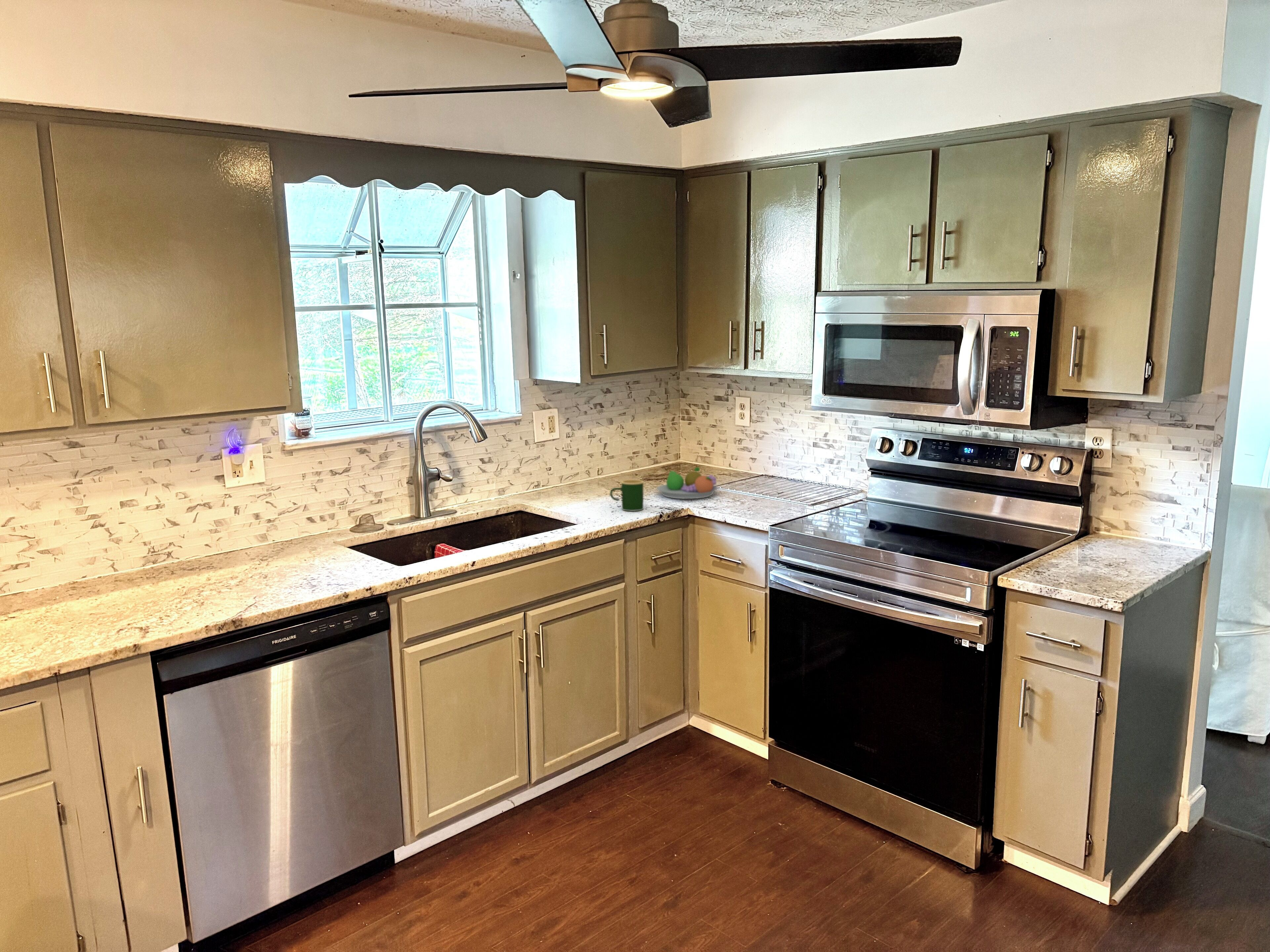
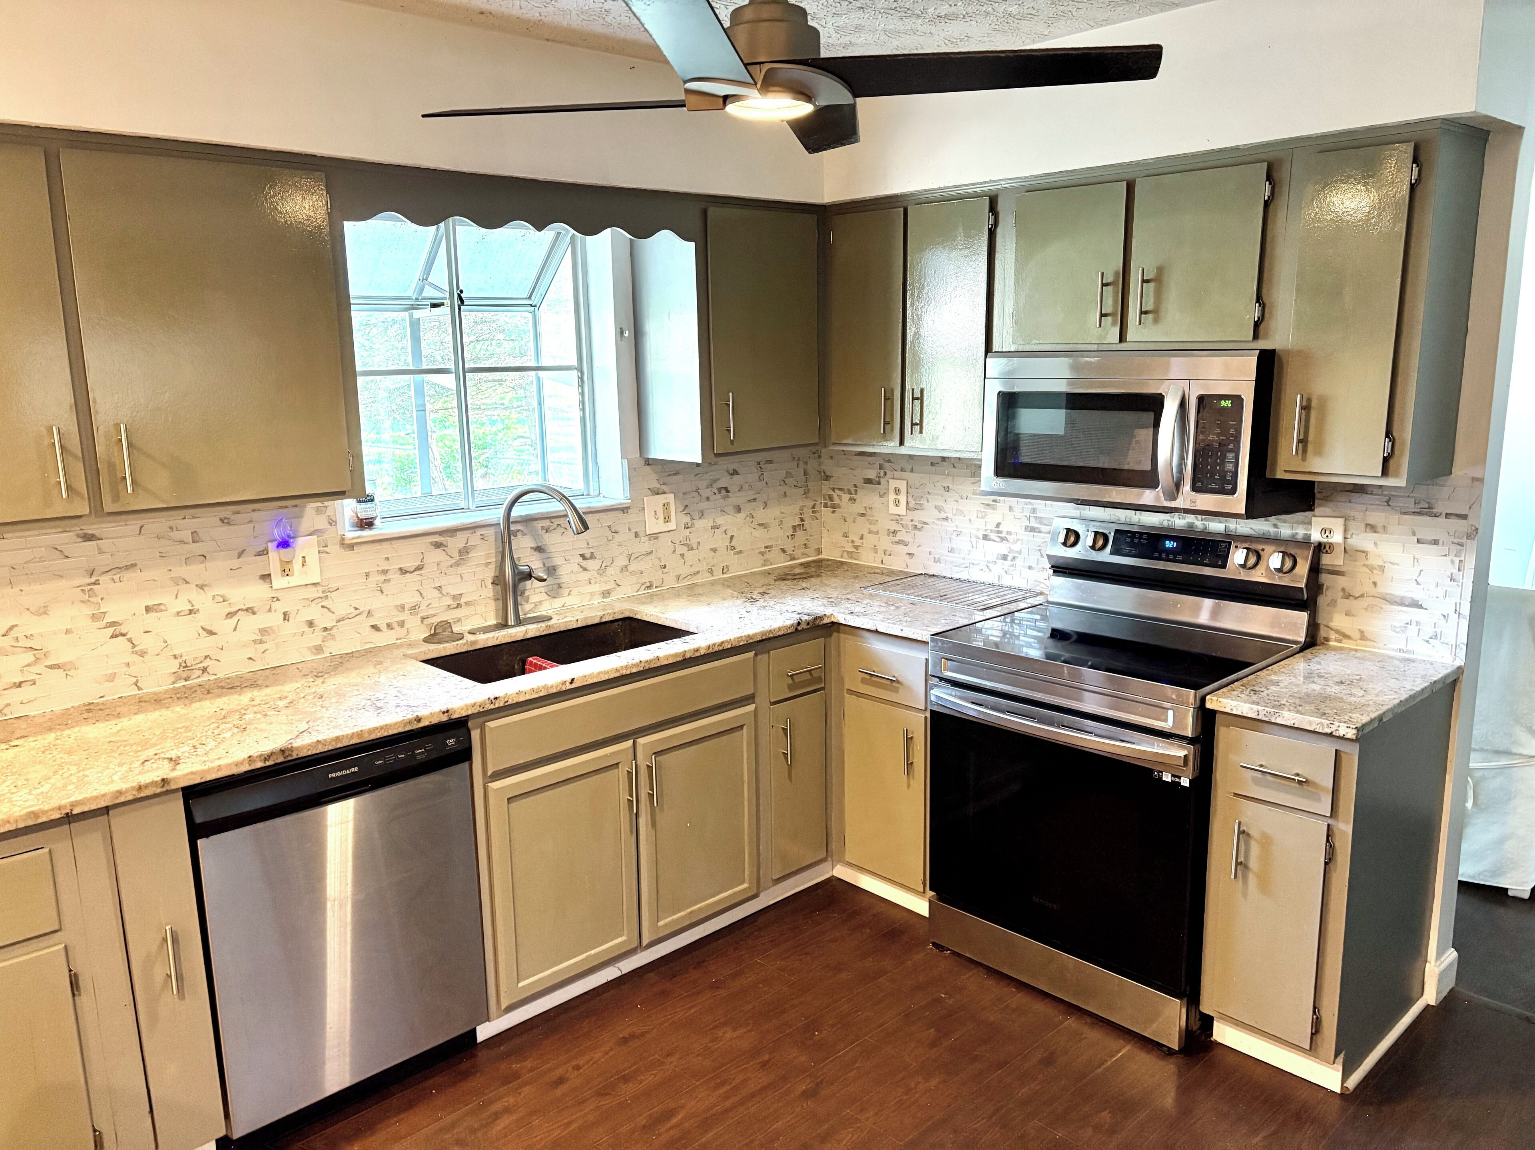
- mug [610,479,644,511]
- fruit bowl [656,467,718,499]
